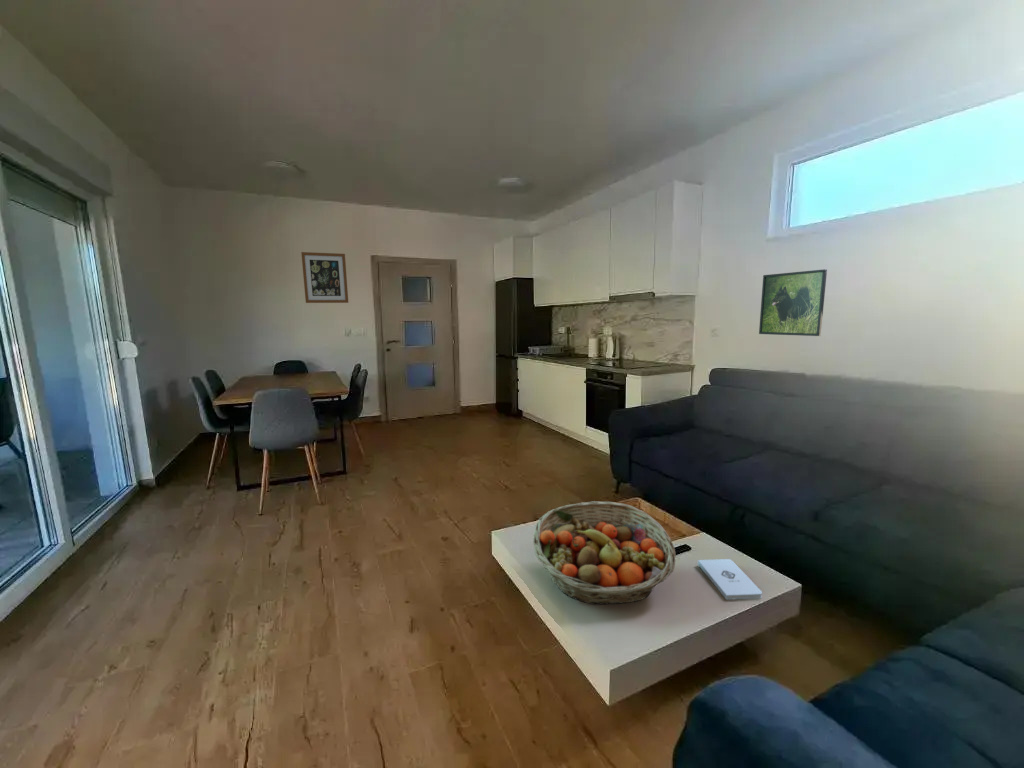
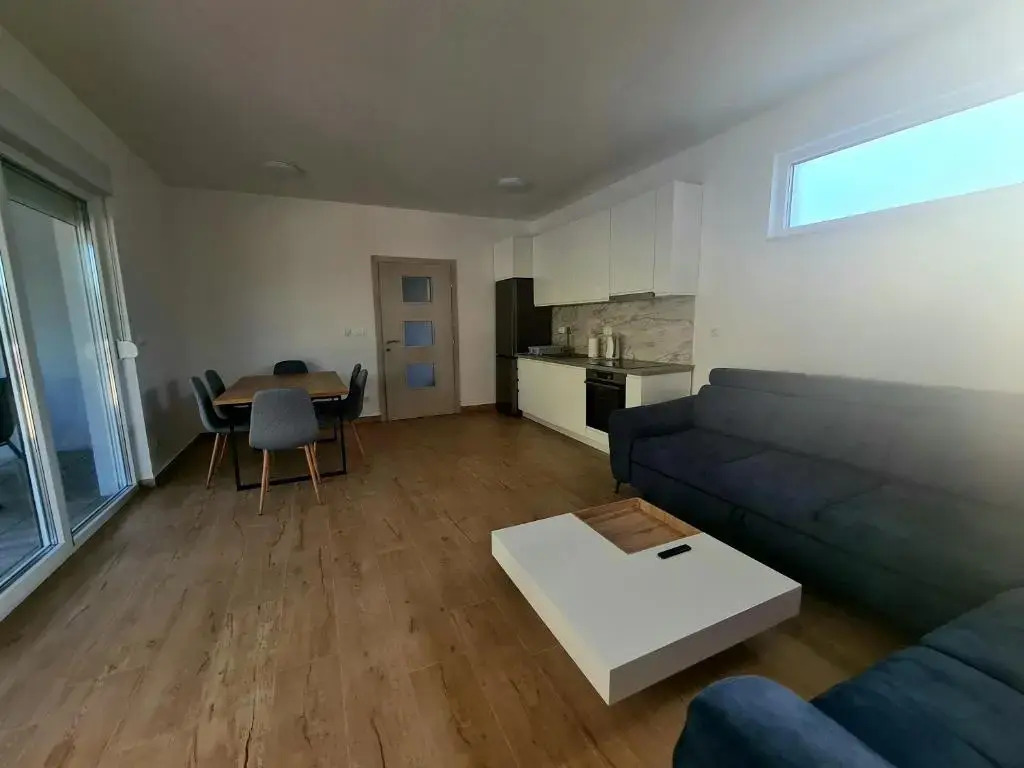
- notepad [697,558,763,601]
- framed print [758,268,828,337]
- wall art [300,251,349,304]
- fruit basket [532,500,677,606]
